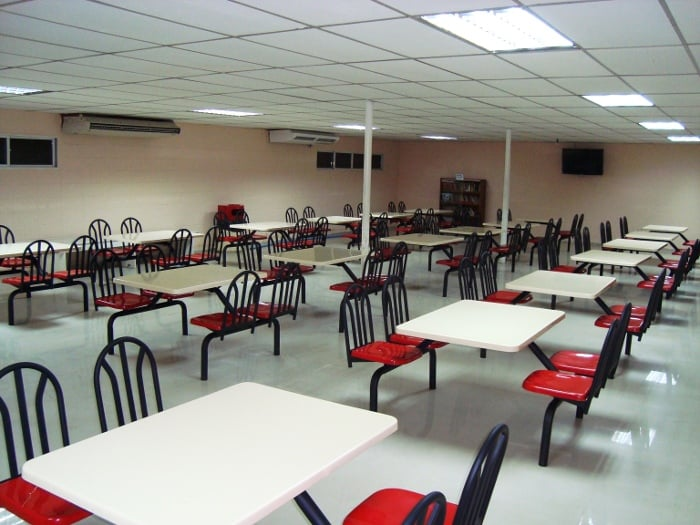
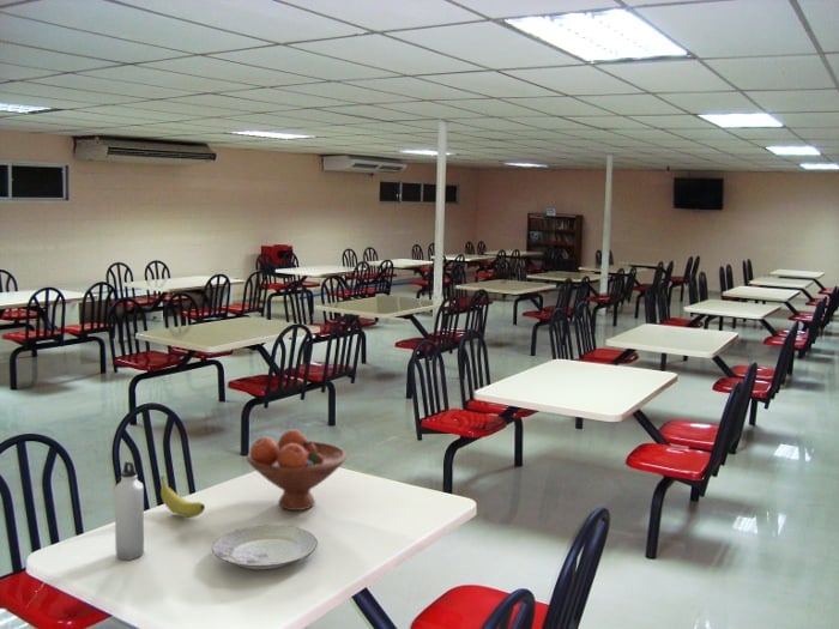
+ water bottle [114,460,145,561]
+ fruit [159,474,206,519]
+ fruit bowl [246,428,348,512]
+ plate [211,524,319,570]
